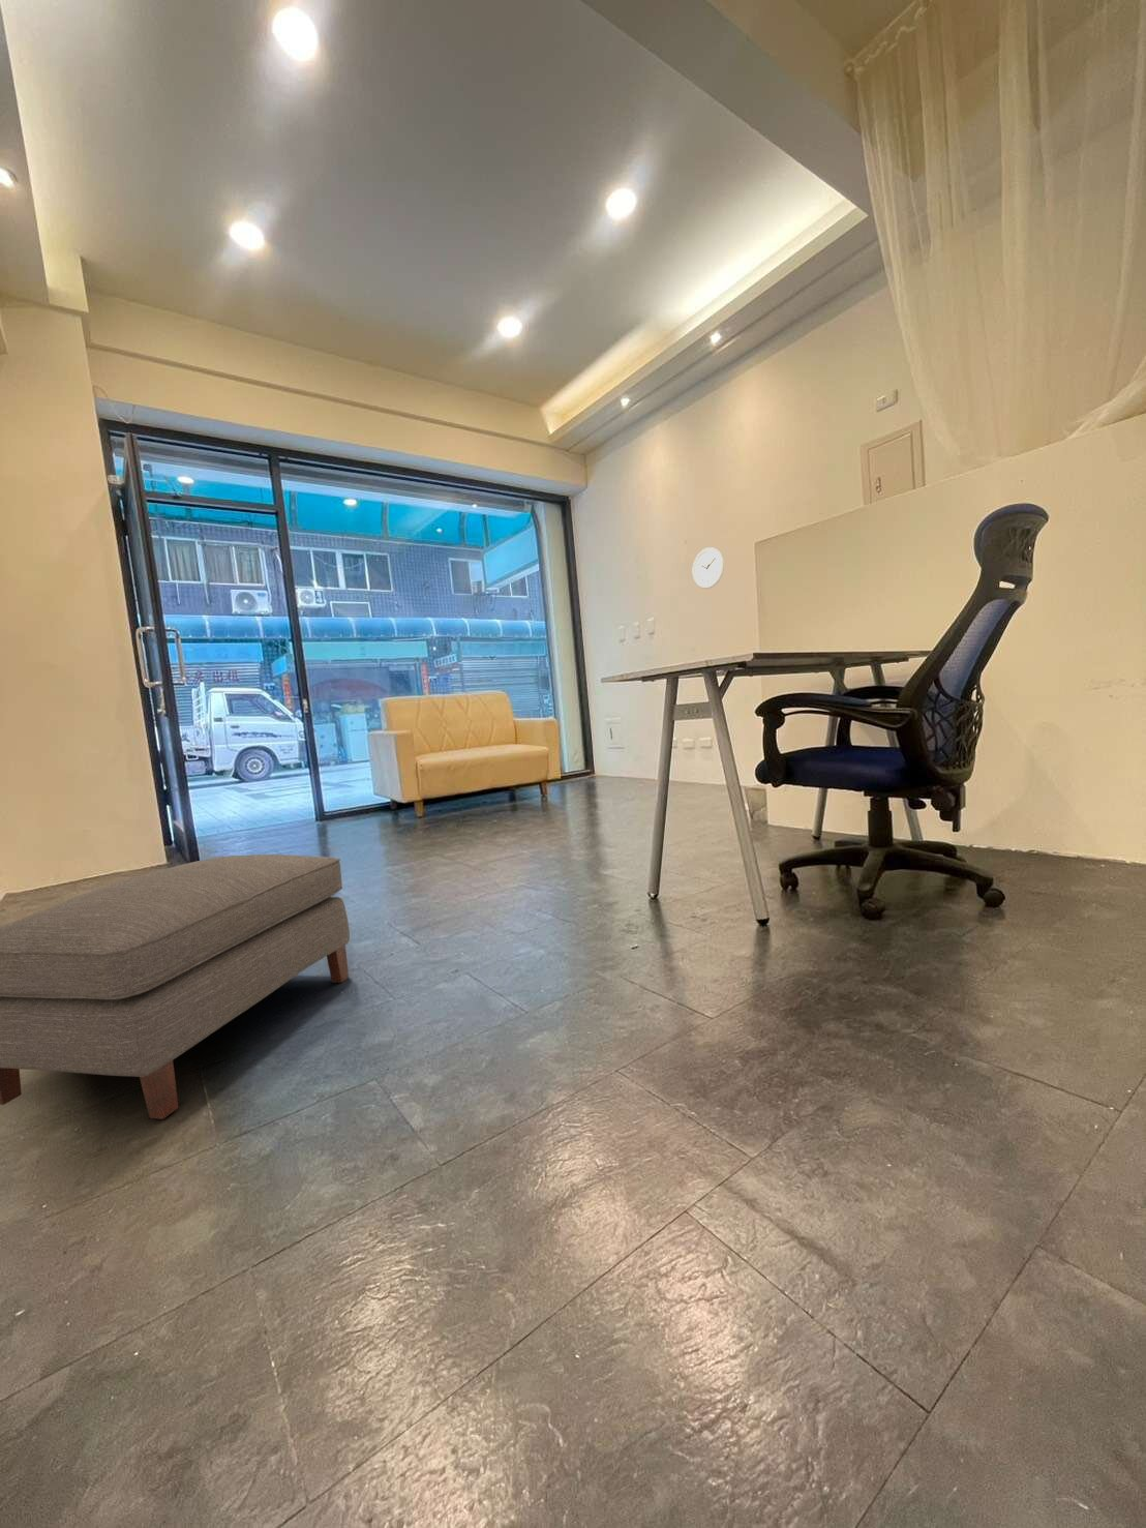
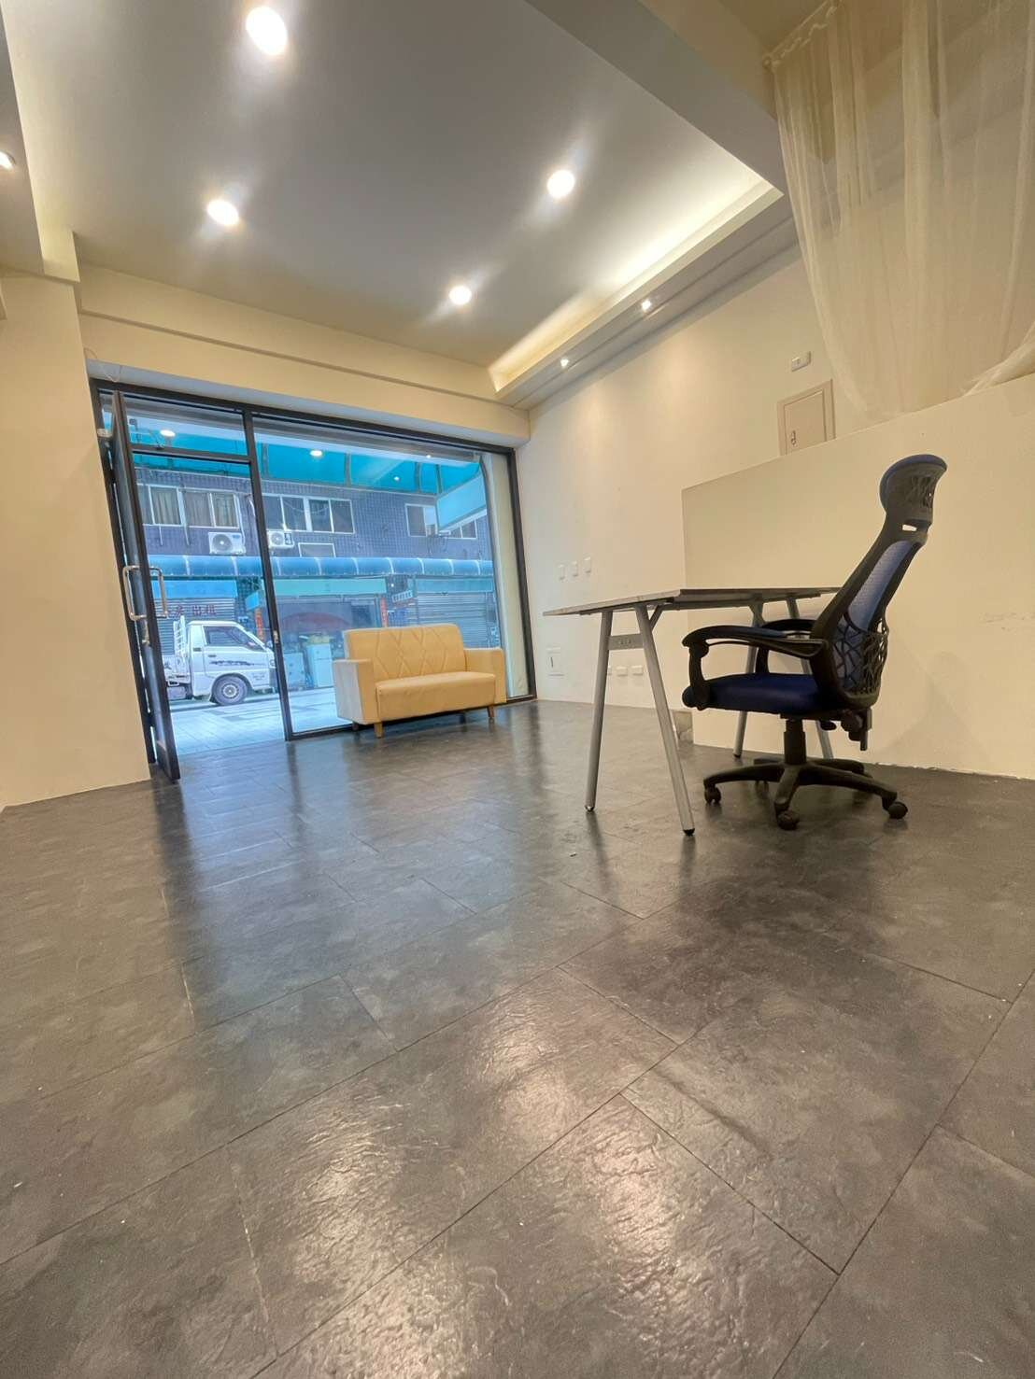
- wall clock [692,547,725,590]
- ottoman [0,854,350,1120]
